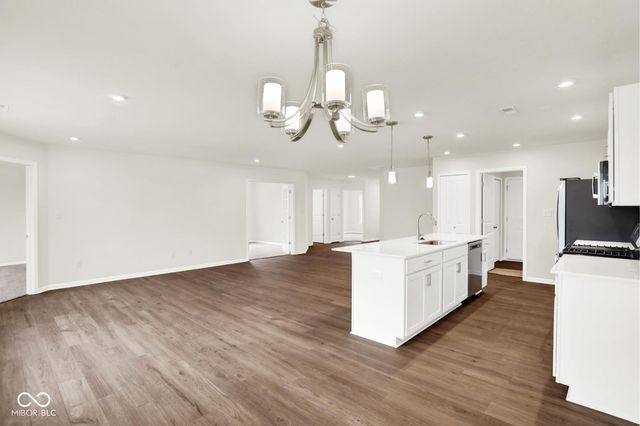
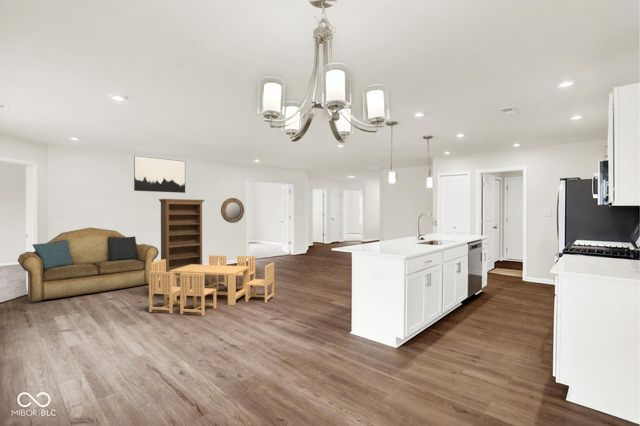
+ bookshelf [158,198,206,276]
+ sofa [17,227,160,304]
+ home mirror [220,197,245,224]
+ wall art [133,155,186,194]
+ dining table [148,254,275,317]
